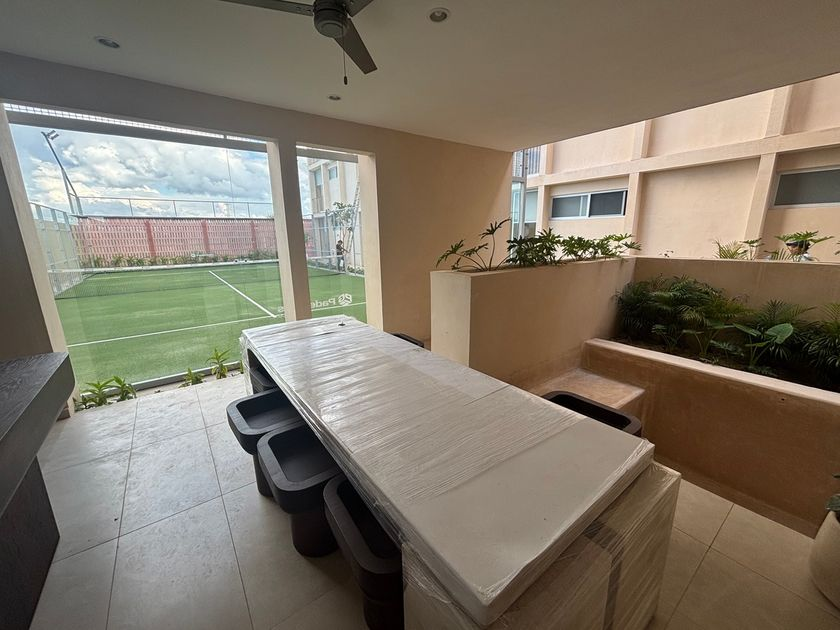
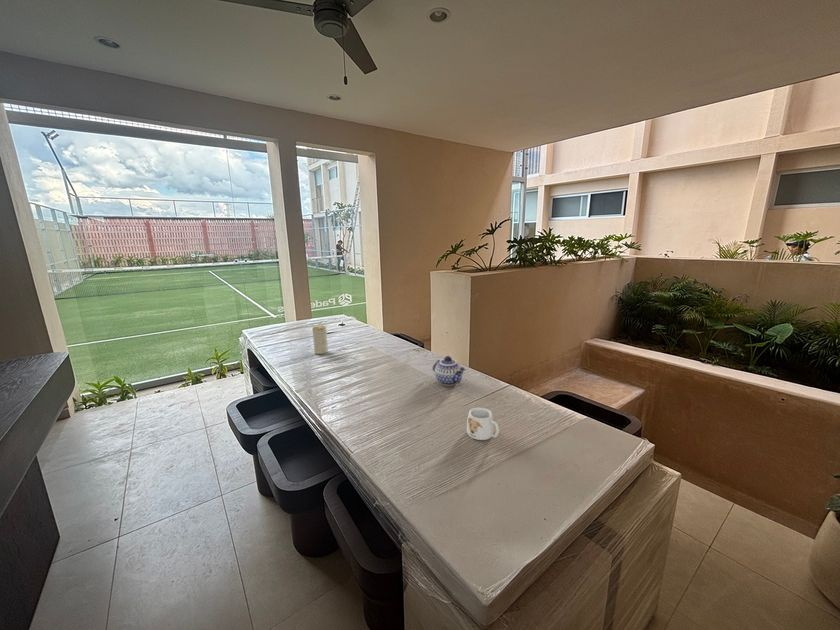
+ mug [466,407,500,441]
+ candle [311,324,329,355]
+ teapot [431,355,467,387]
